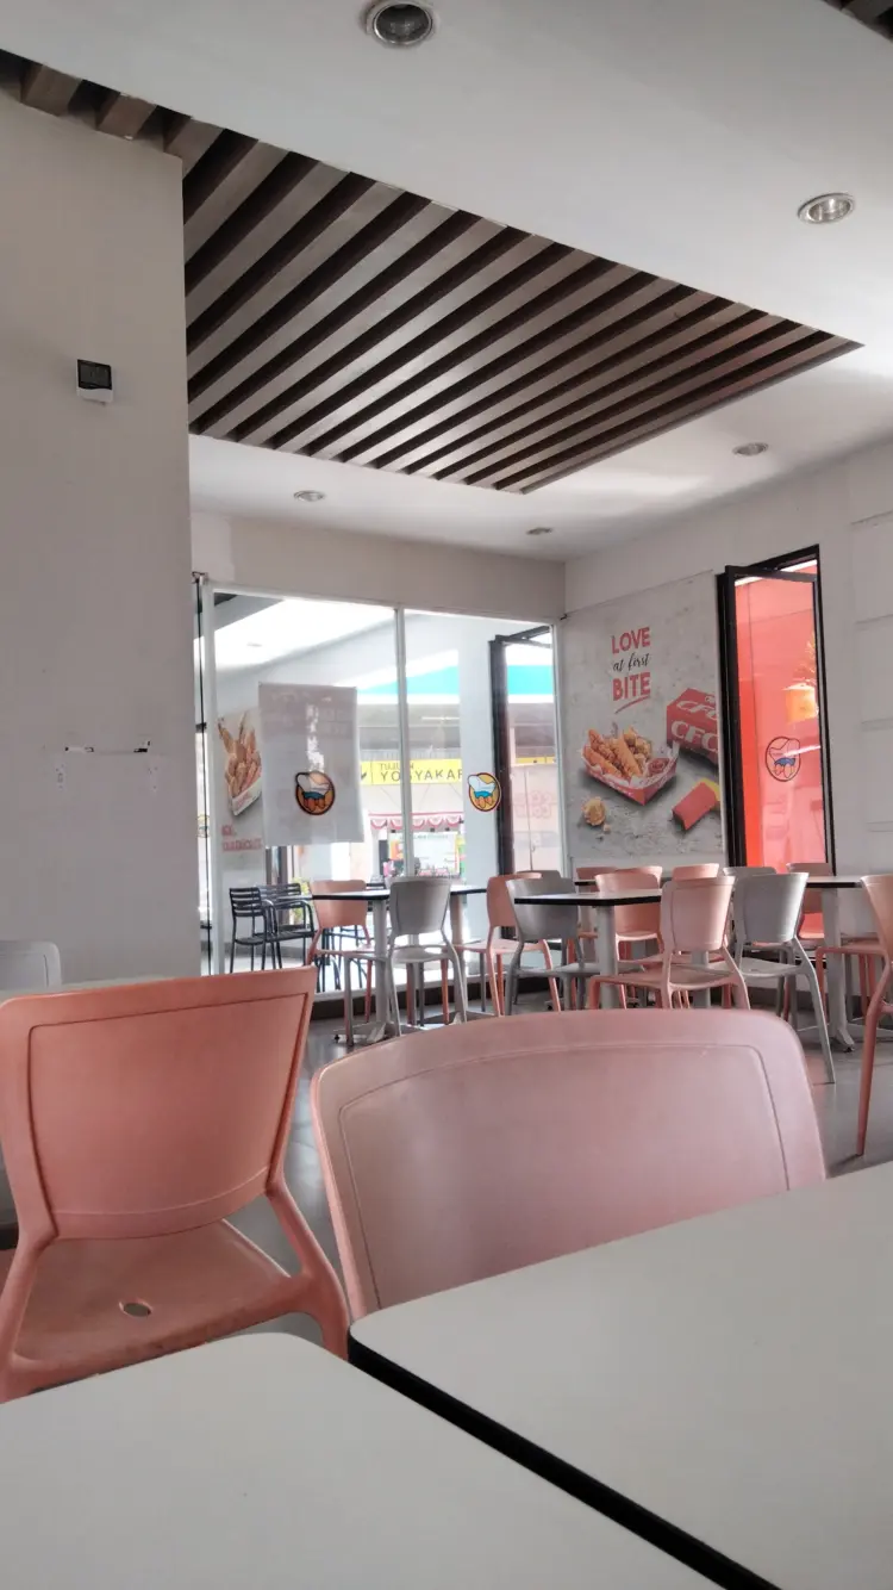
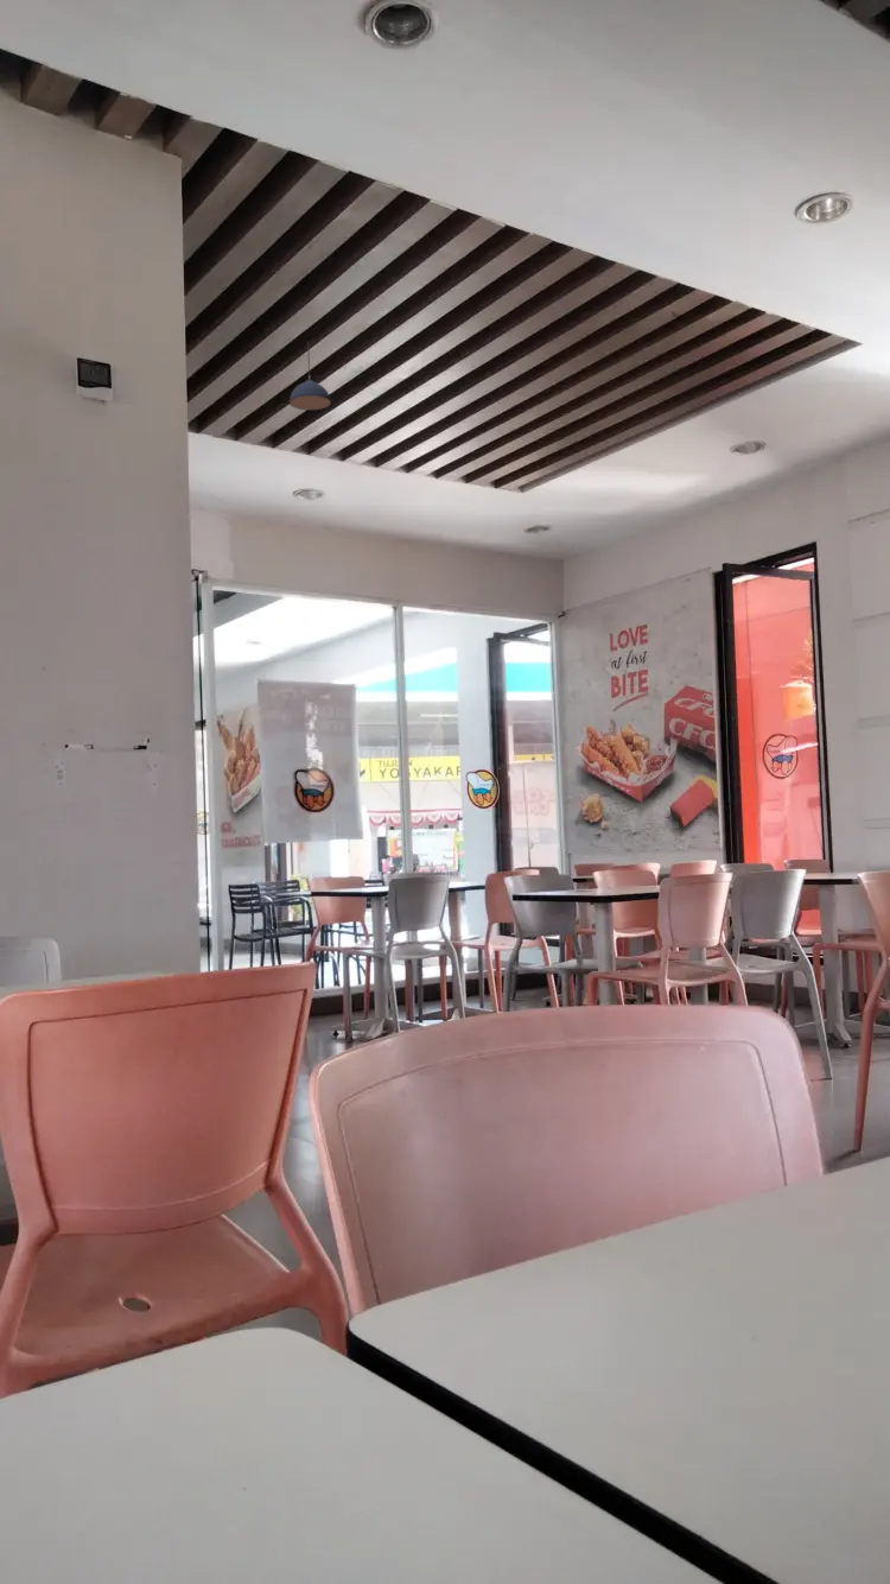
+ pendant light [288,340,332,411]
